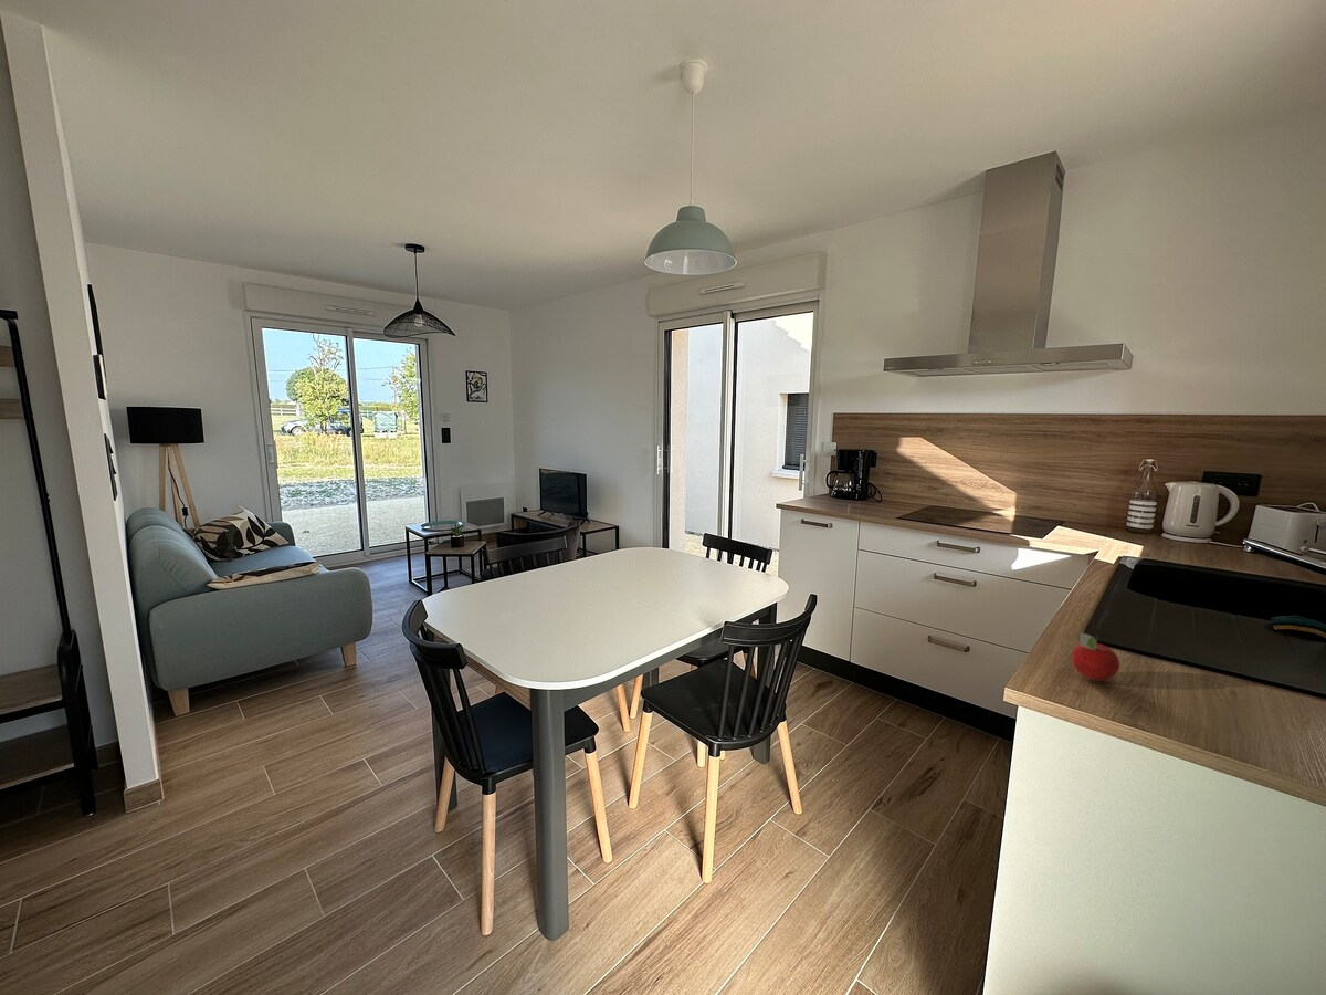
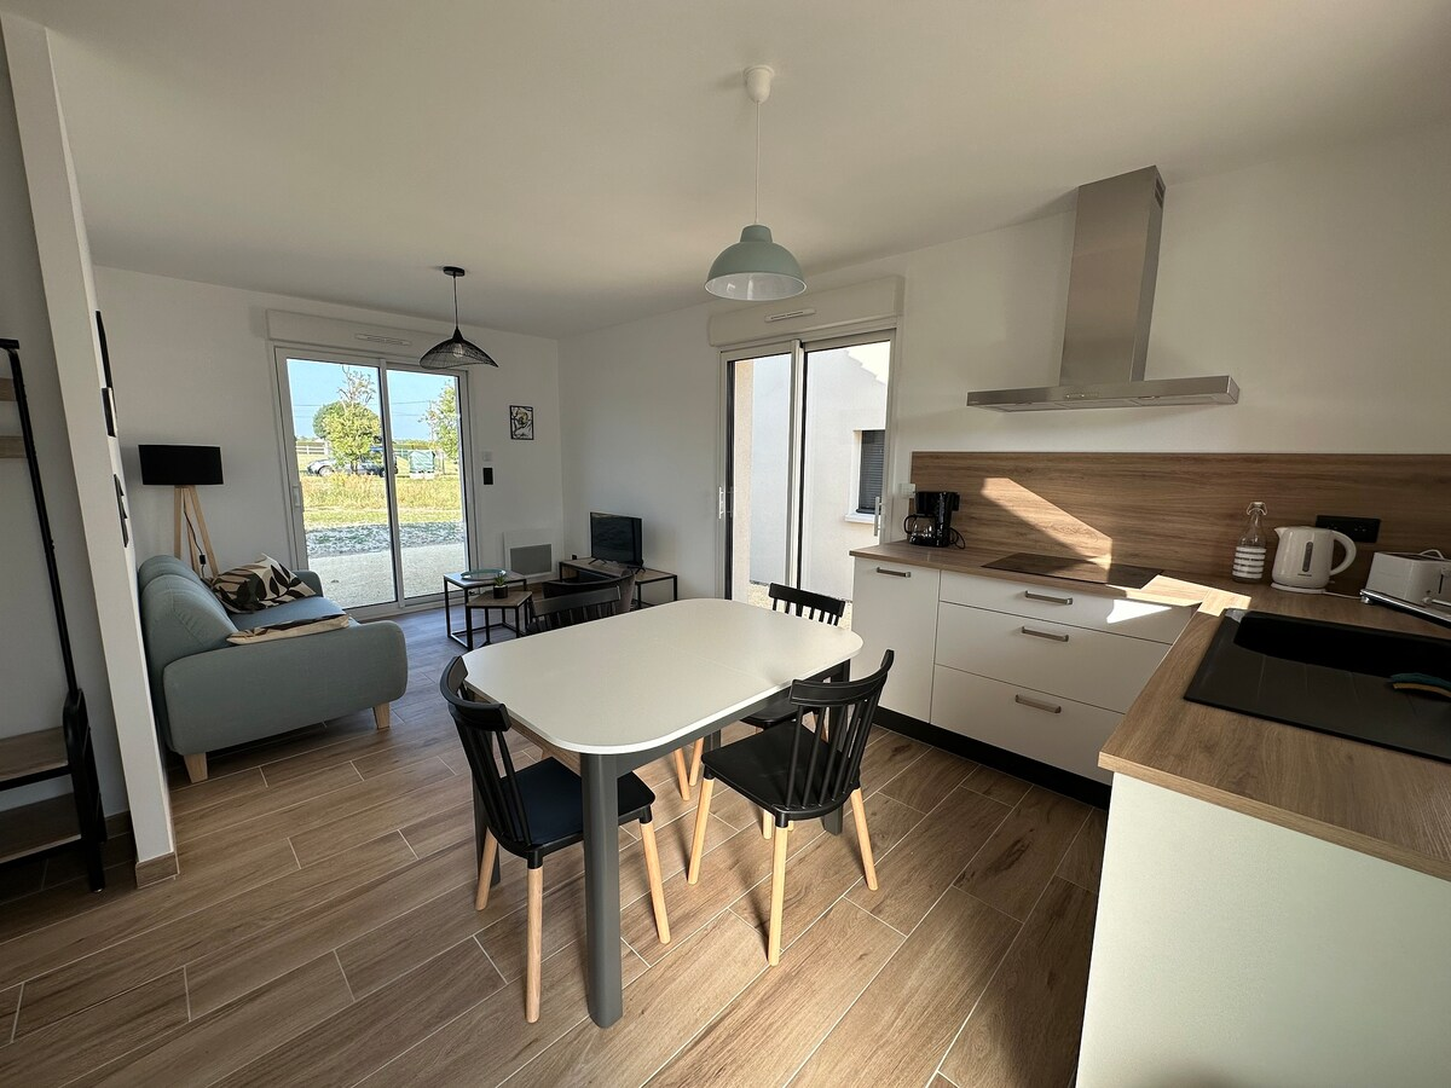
- fruit [1071,631,1120,682]
